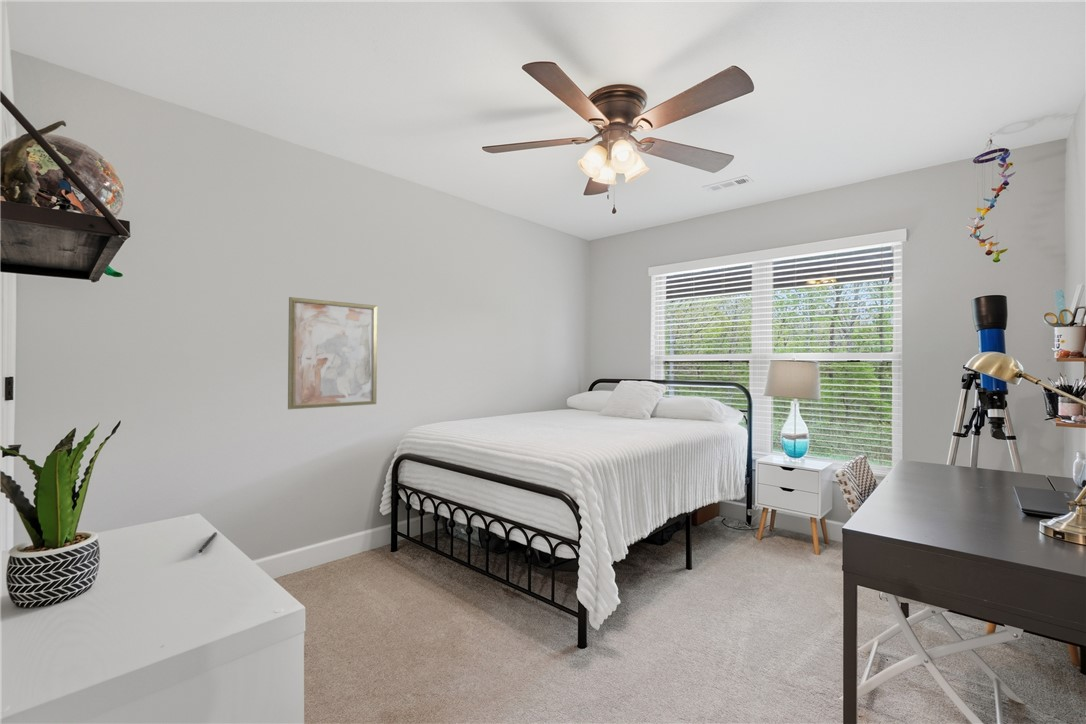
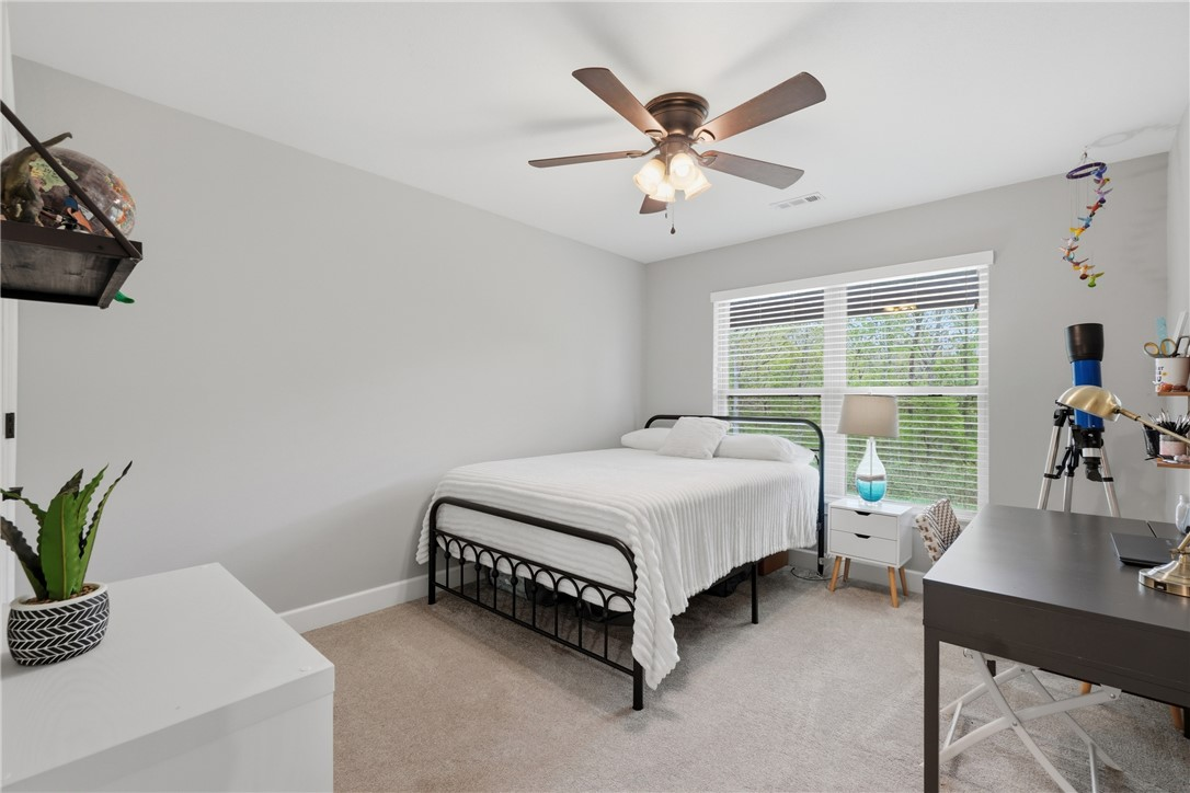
- wall art [287,296,378,410]
- pen [197,531,218,554]
